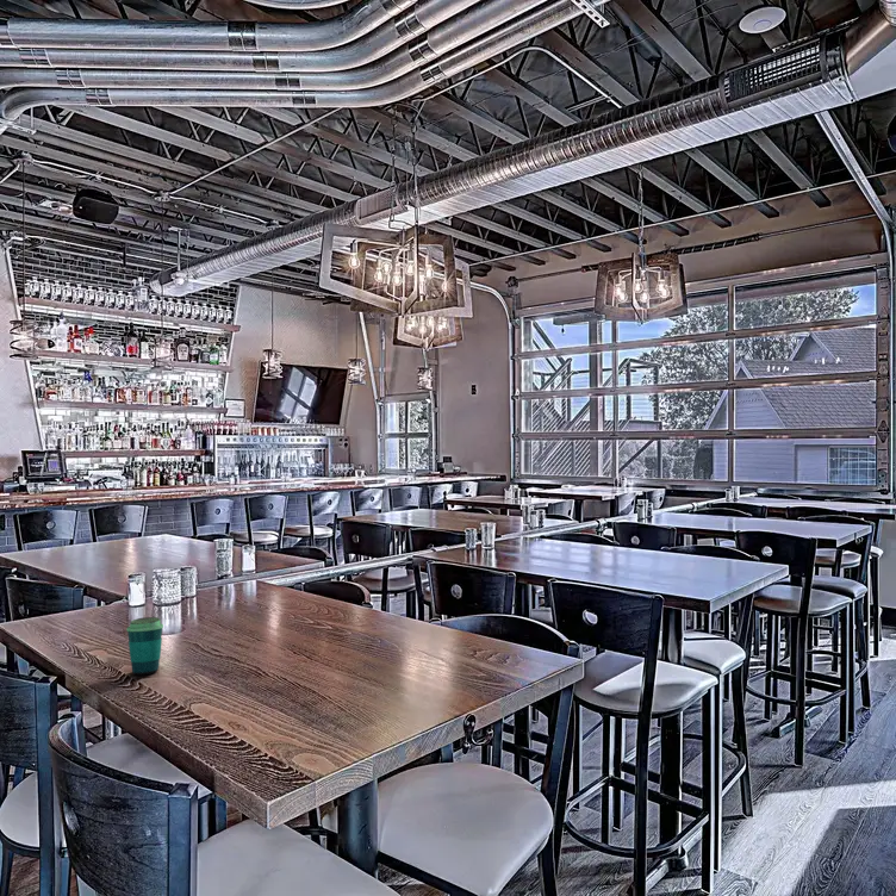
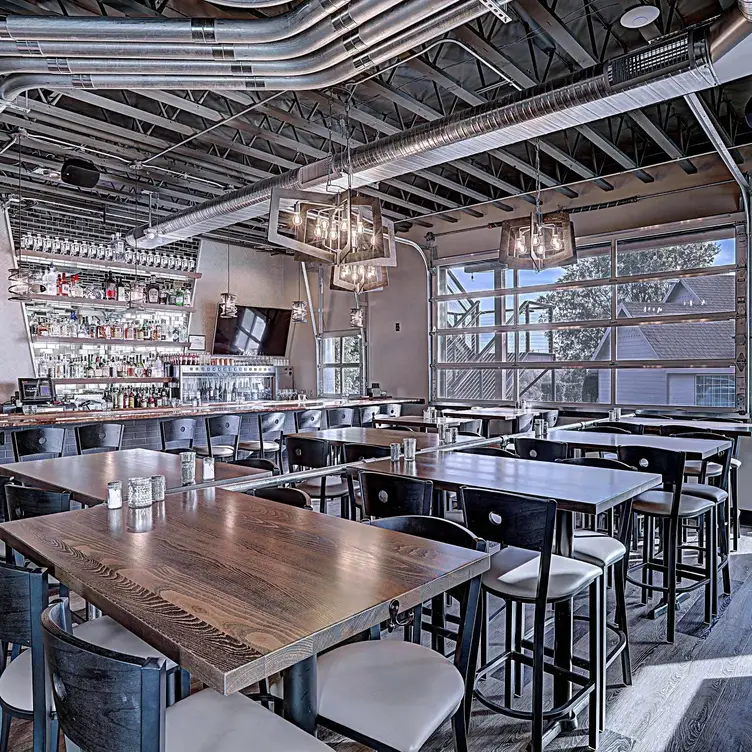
- cup [126,616,164,677]
